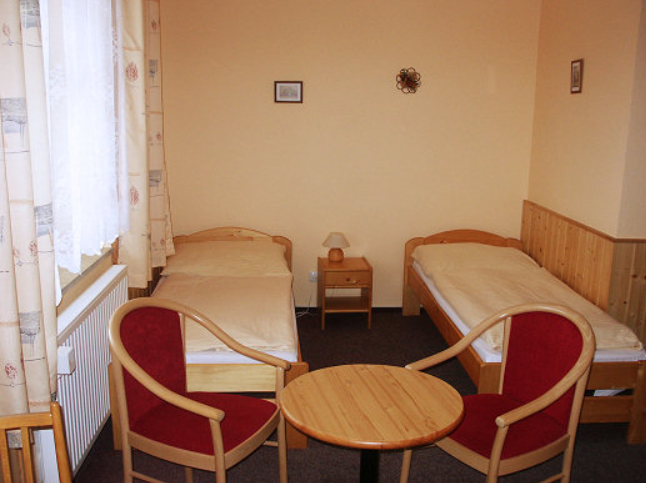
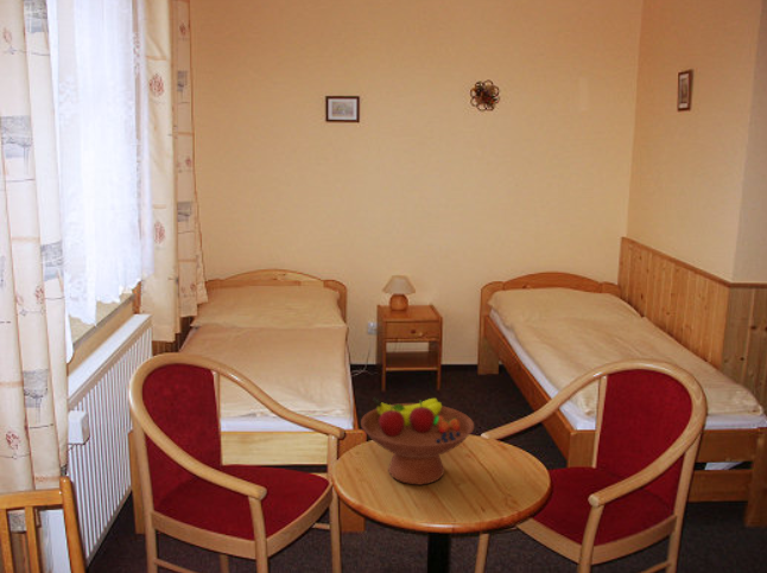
+ fruit bowl [360,396,475,486]
